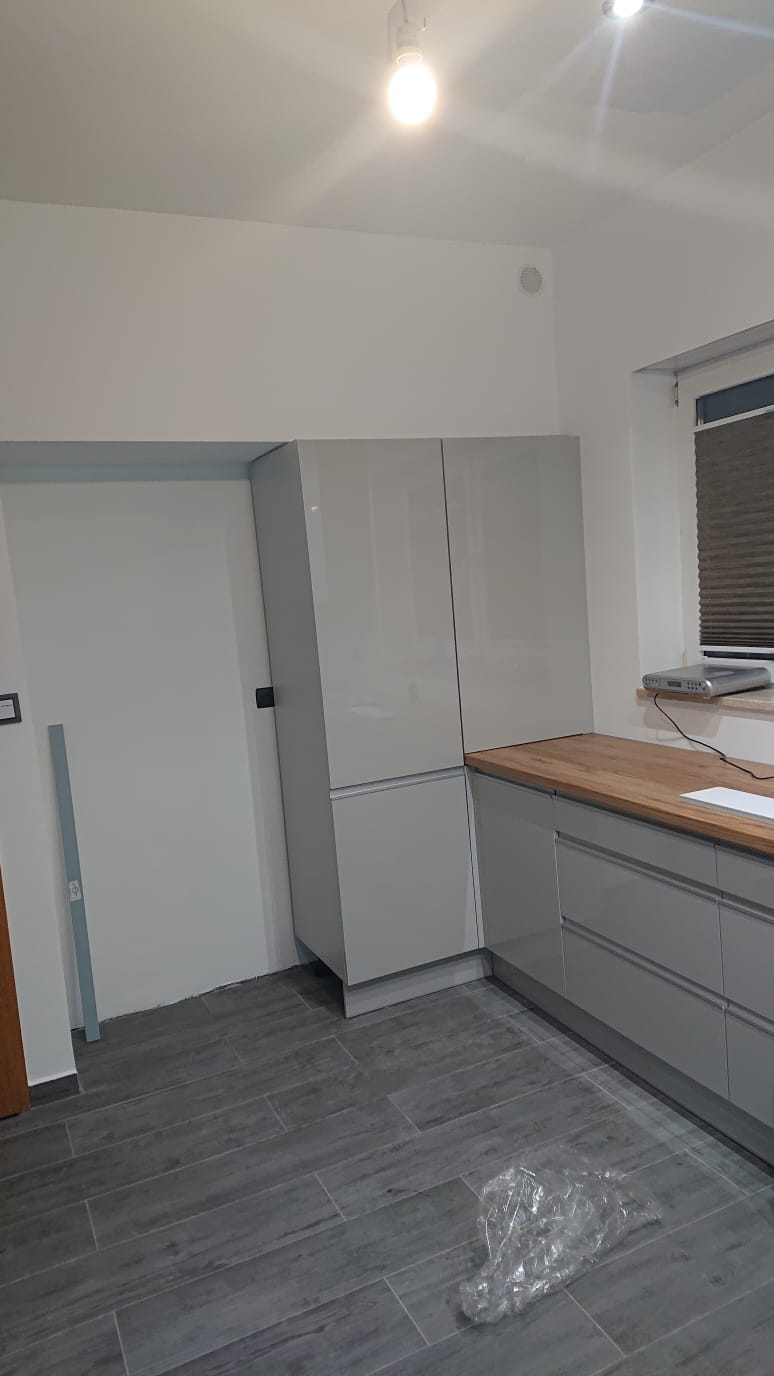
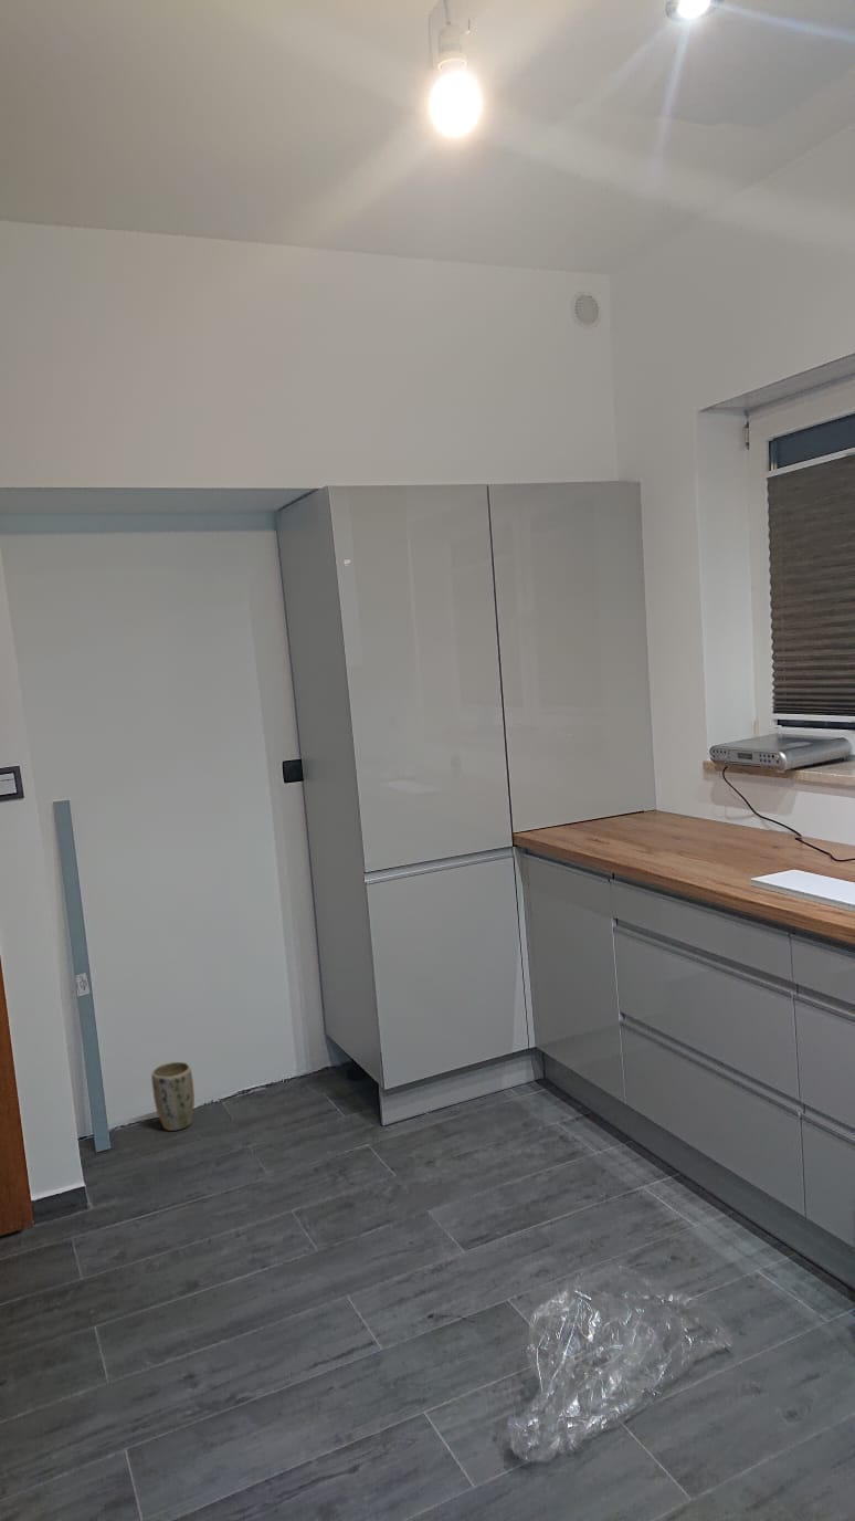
+ plant pot [150,1061,196,1132]
